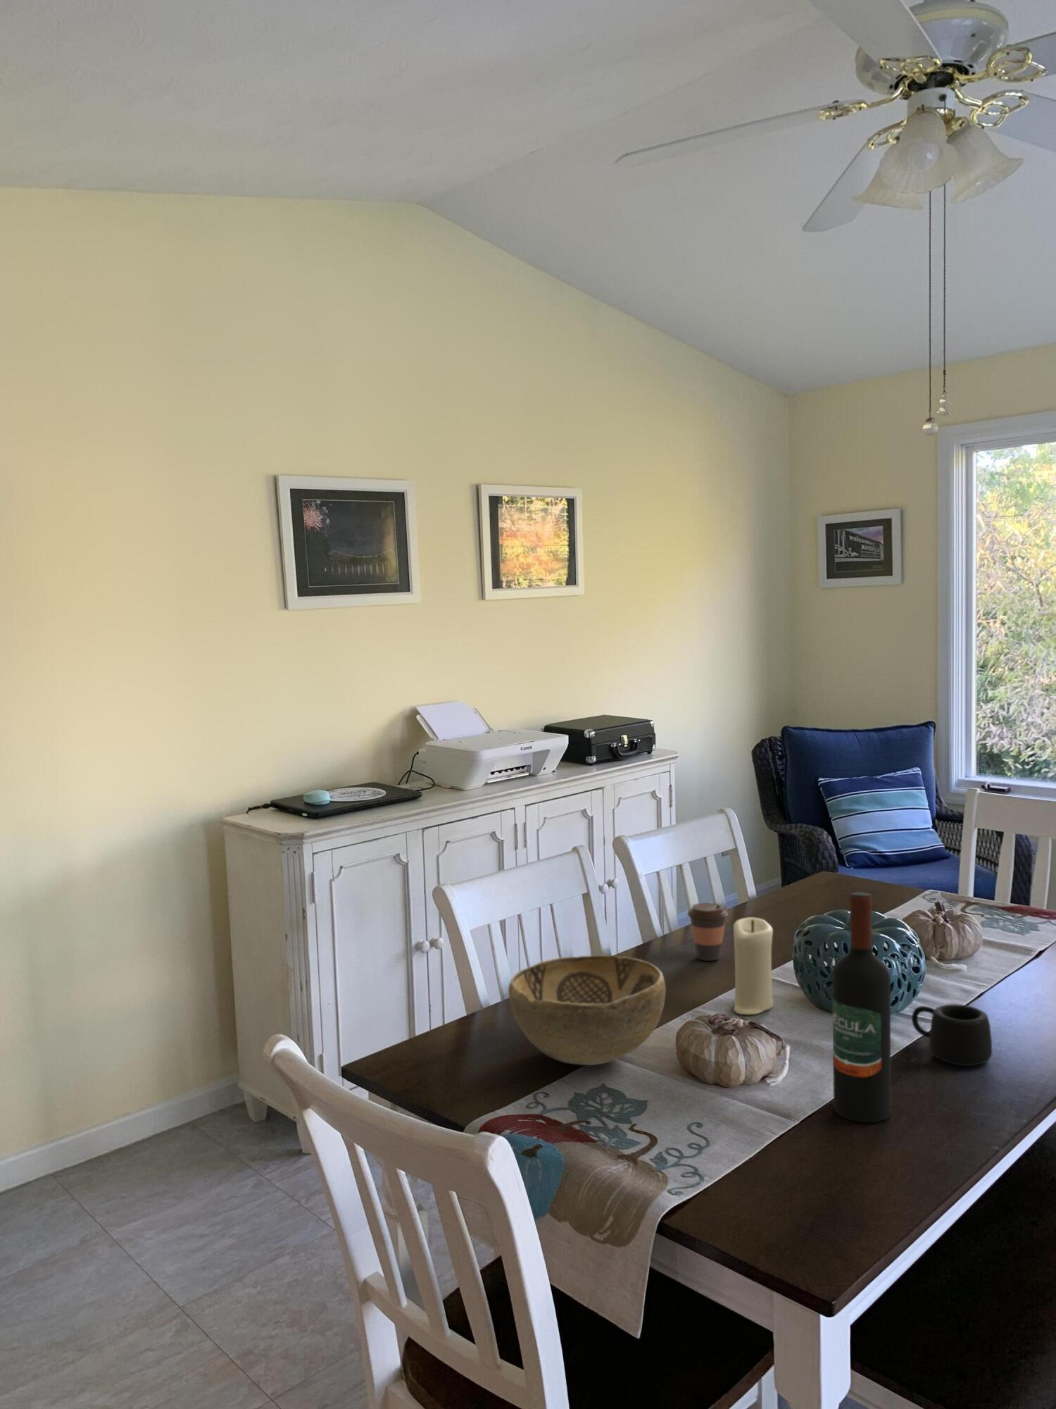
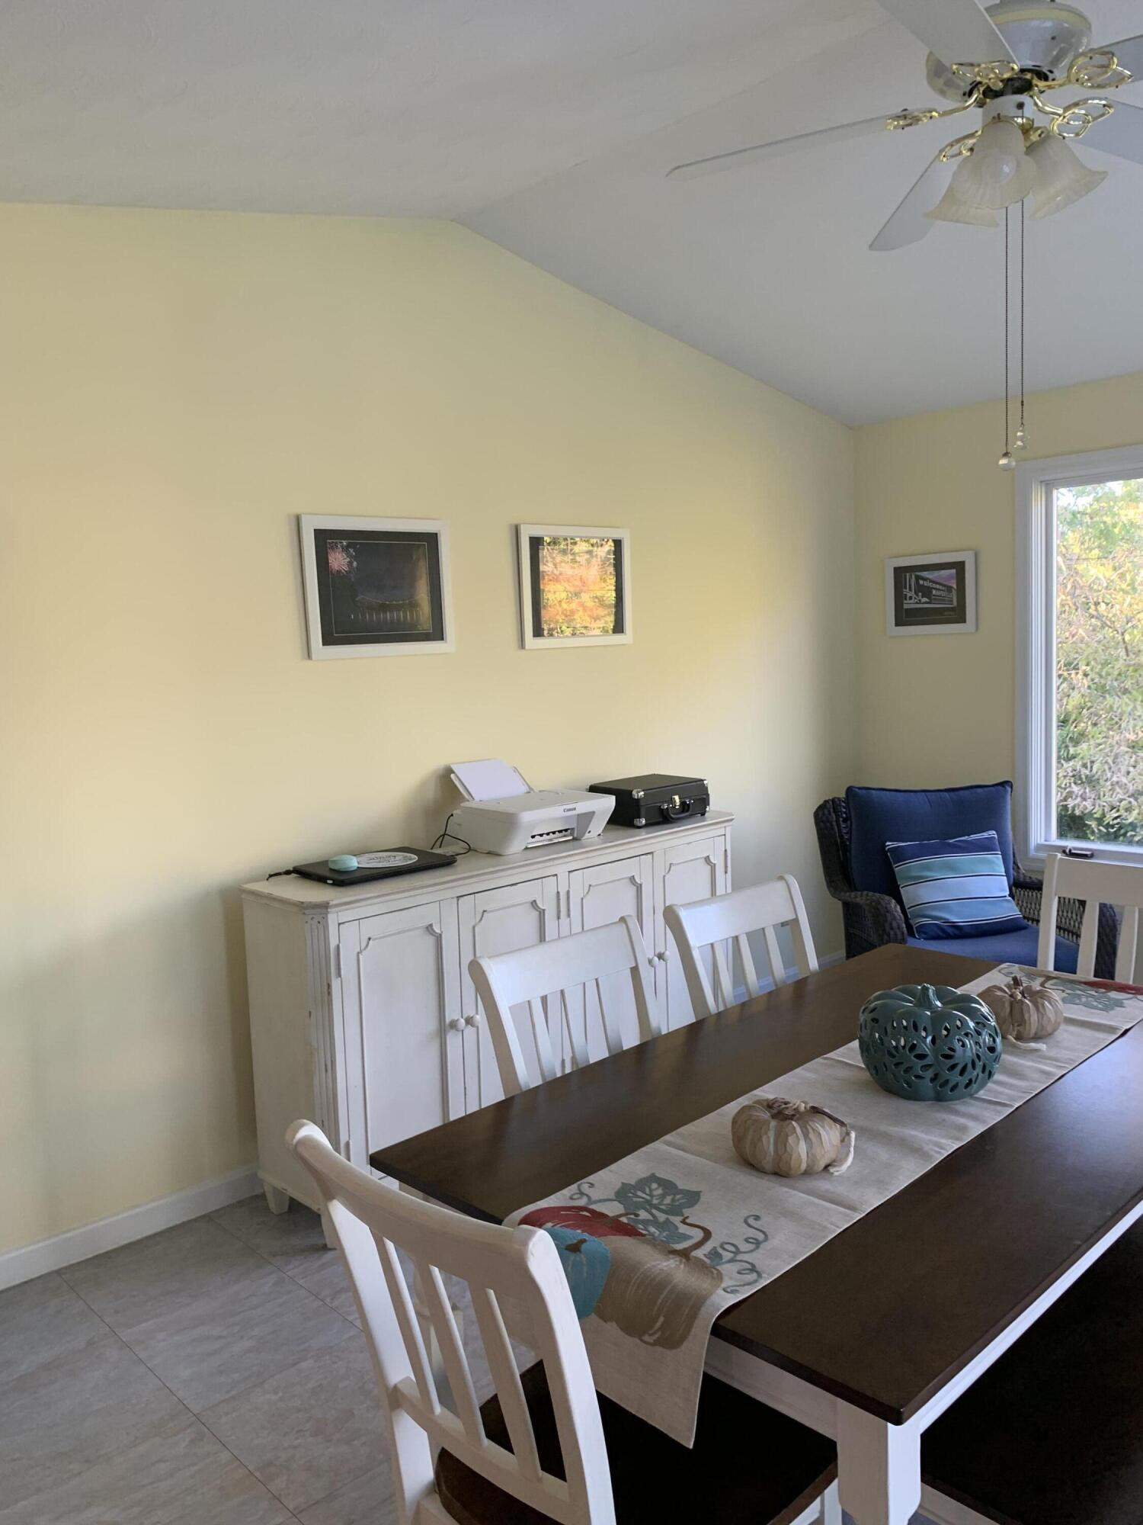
- candle [733,916,773,1015]
- wine bottle [832,891,891,1123]
- decorative bowl [508,954,666,1066]
- coffee cup [687,902,729,962]
- mug [911,1003,993,1066]
